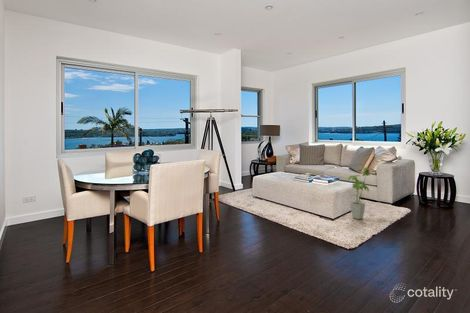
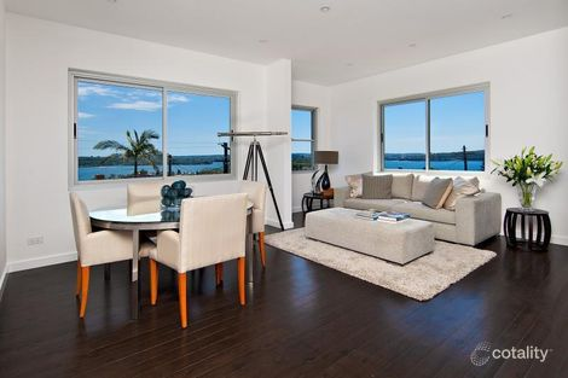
- house plant [347,166,378,220]
